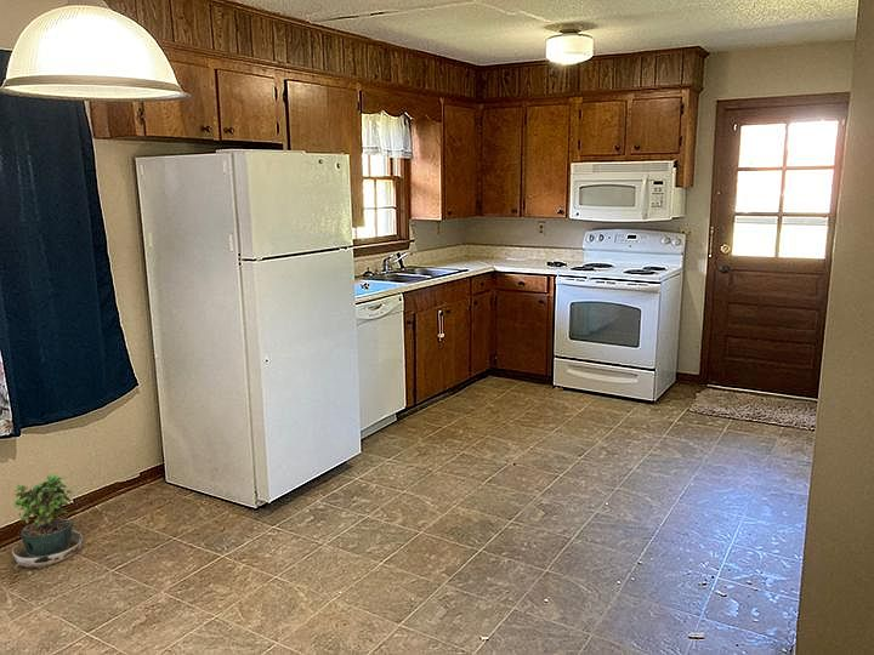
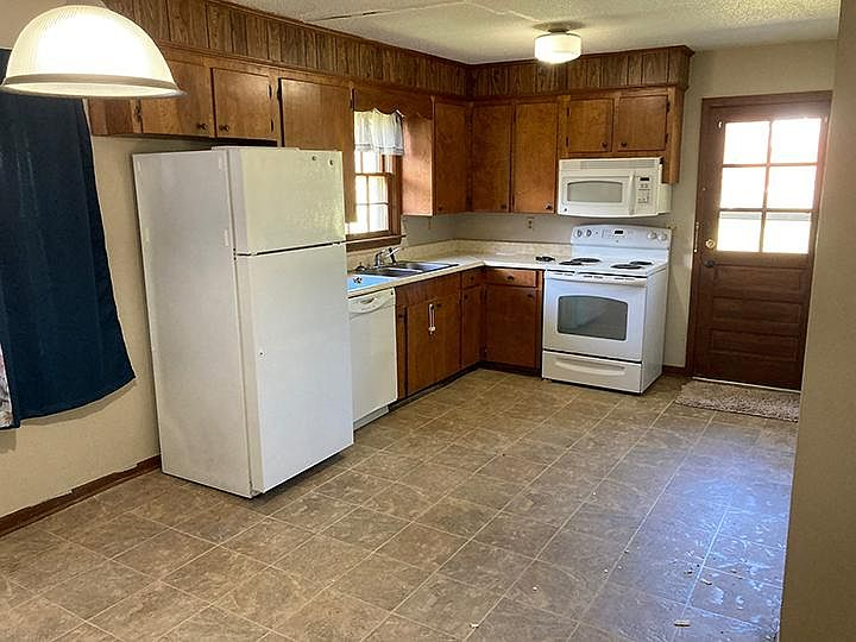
- potted plant [11,472,84,582]
